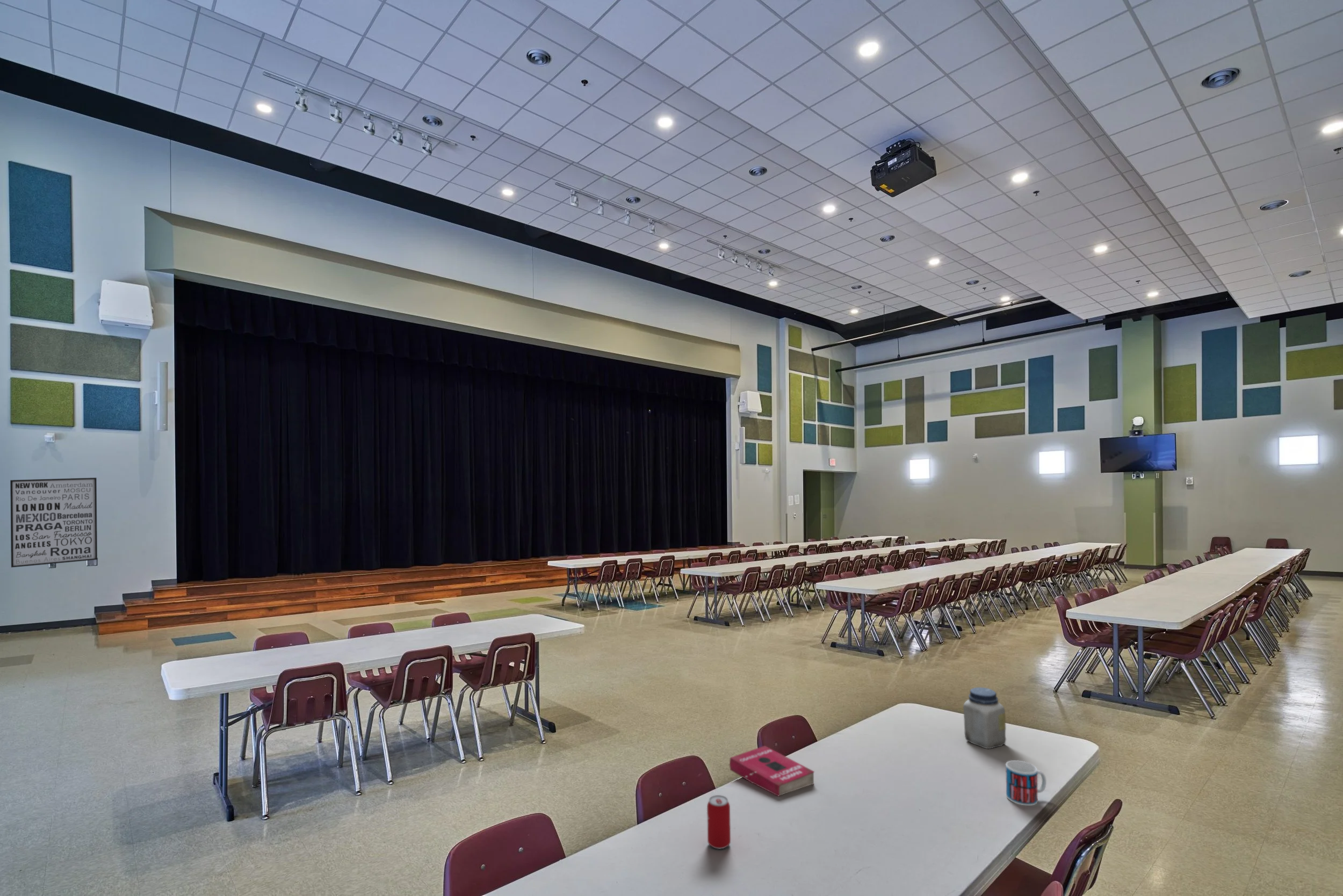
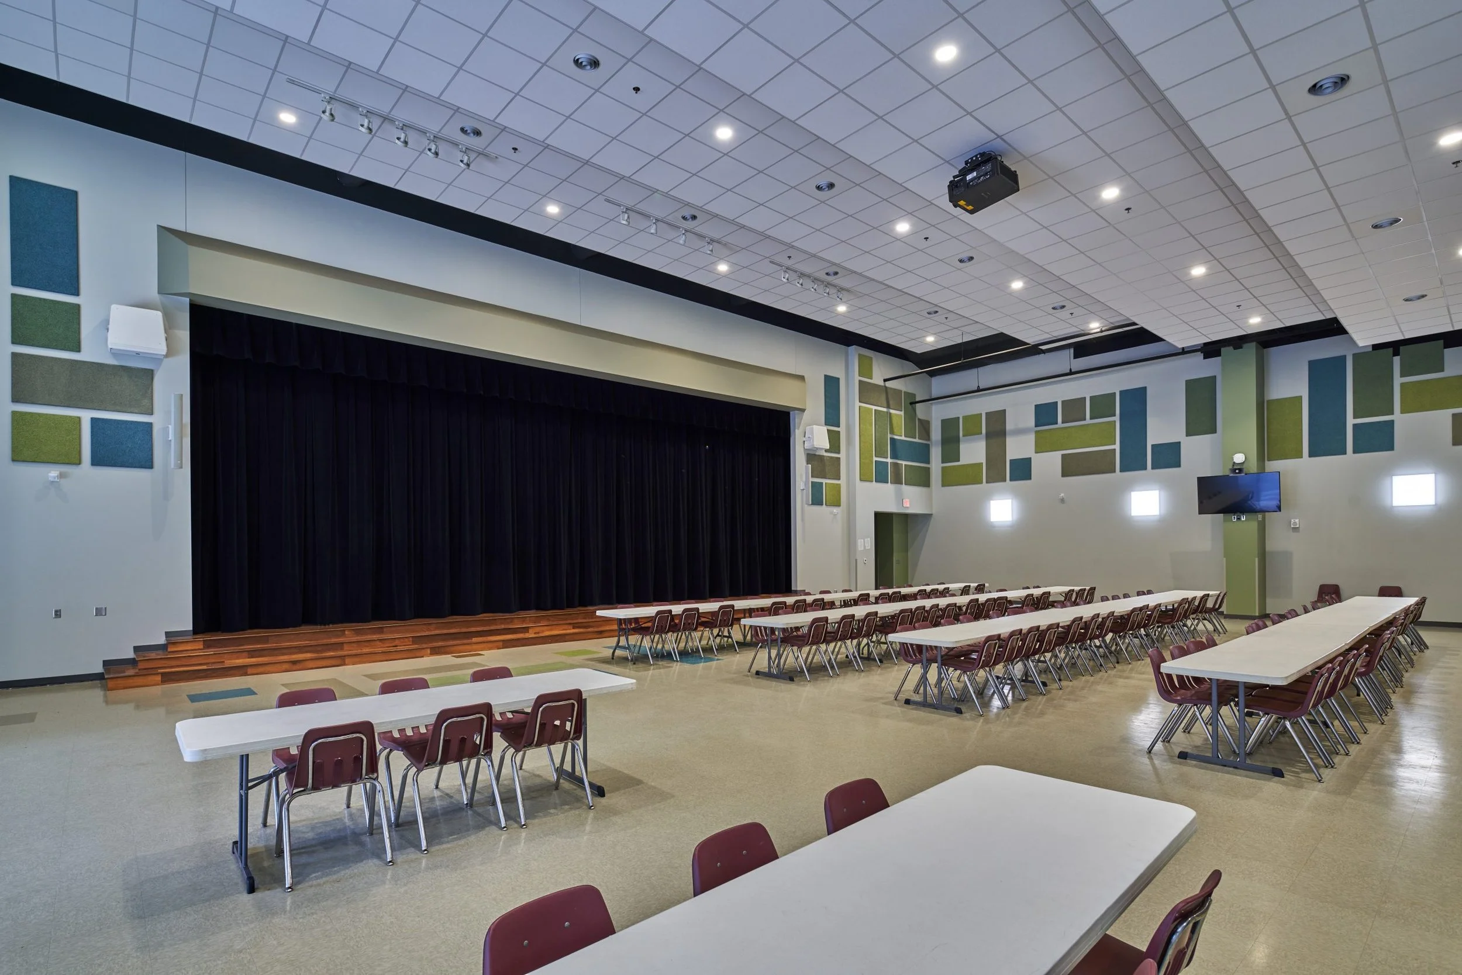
- mug [1005,760,1047,806]
- wall art [10,477,98,568]
- book [729,745,815,797]
- jar [963,687,1007,749]
- beverage can [706,794,731,850]
